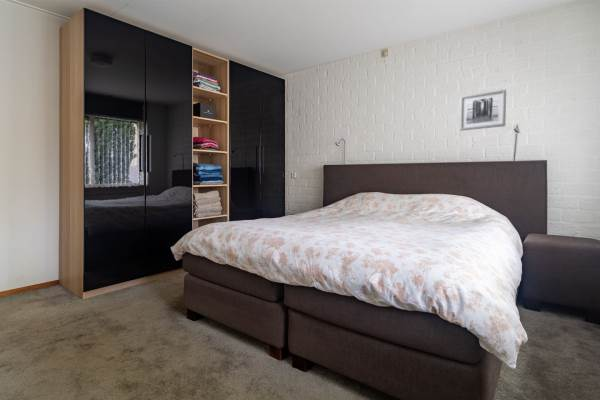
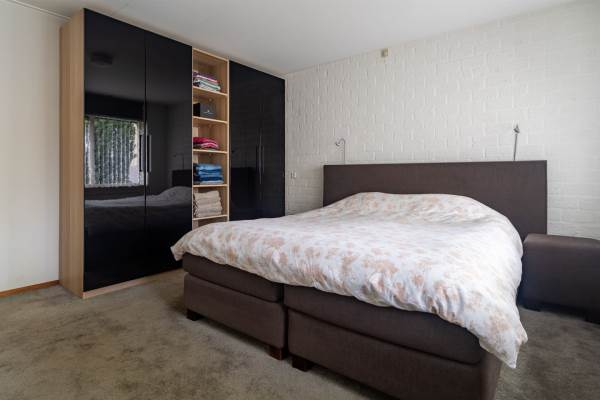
- wall art [459,88,507,132]
